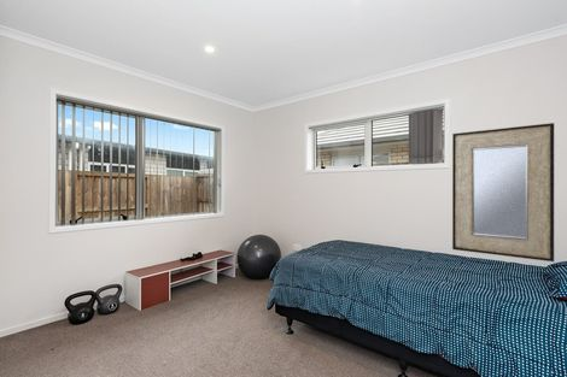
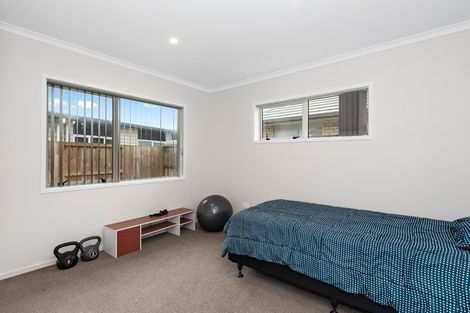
- home mirror [451,122,555,263]
